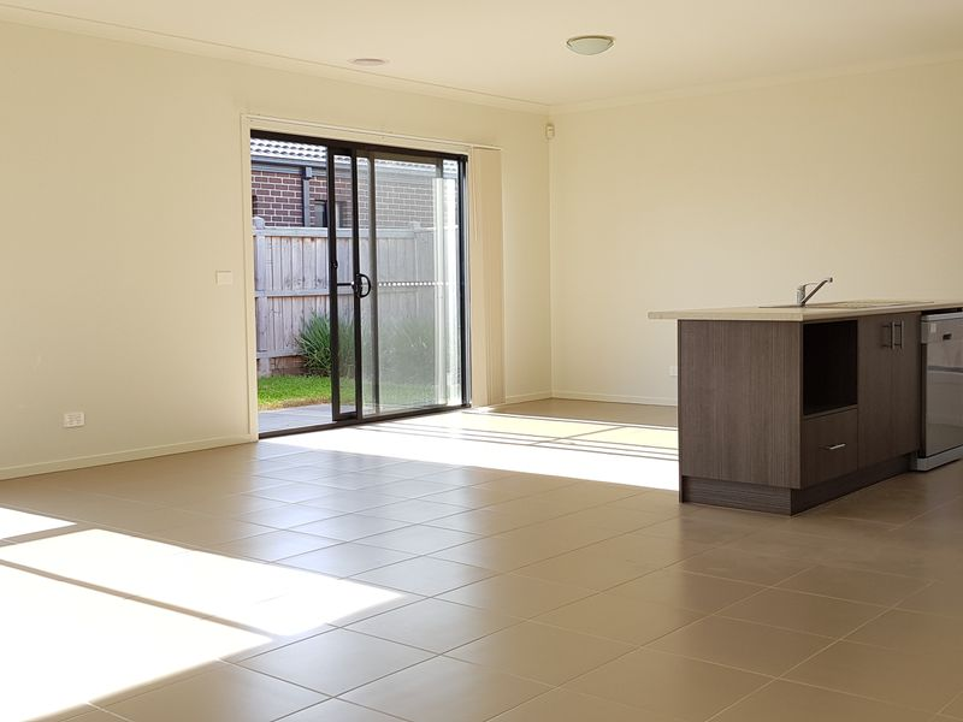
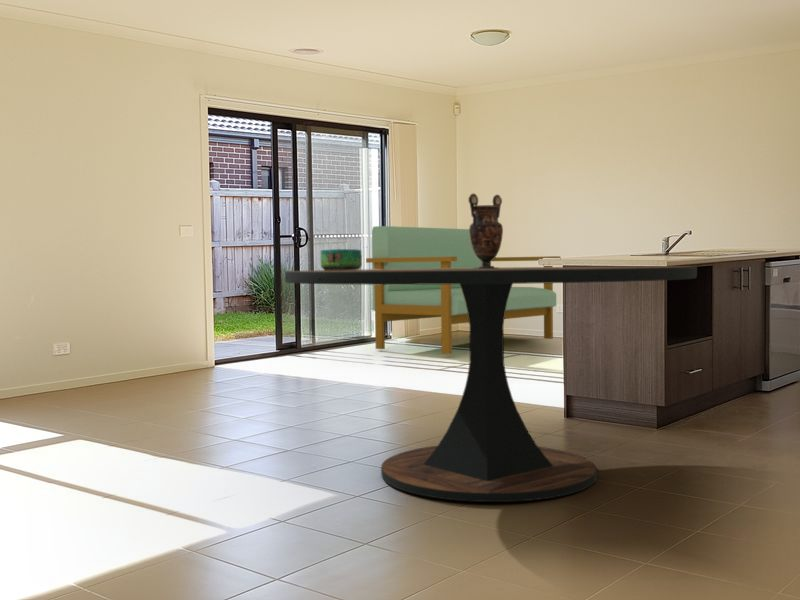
+ vase [468,192,504,269]
+ bench [365,225,561,355]
+ decorative bowl [319,248,363,270]
+ dining table [284,265,699,503]
